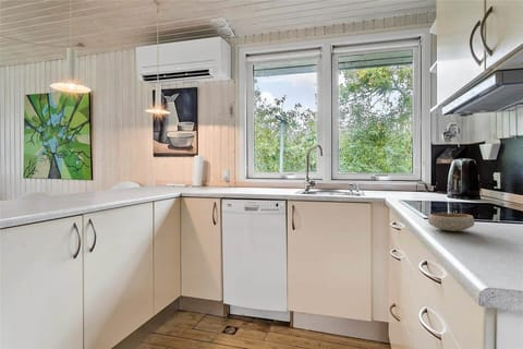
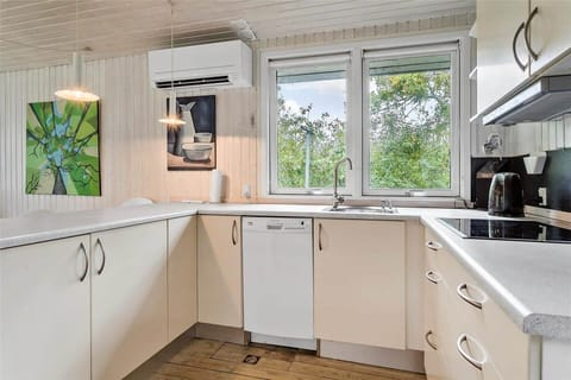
- bowl [427,213,475,232]
